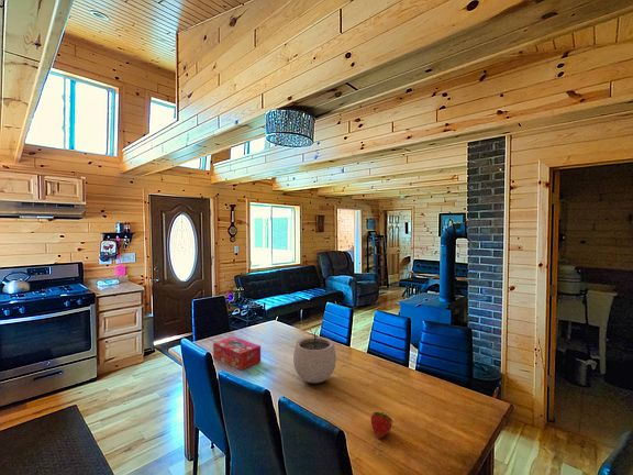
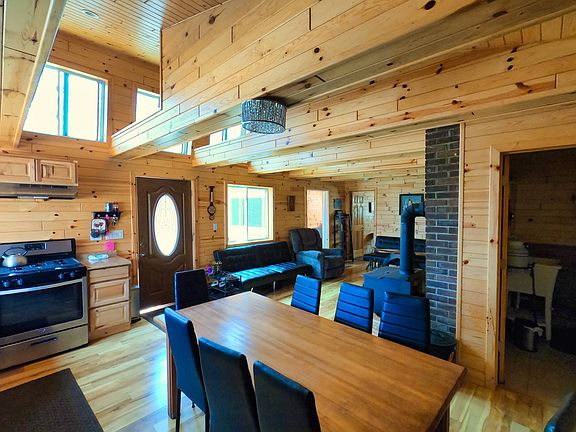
- tissue box [212,335,262,372]
- fruit [370,411,395,439]
- plant pot [292,328,337,384]
